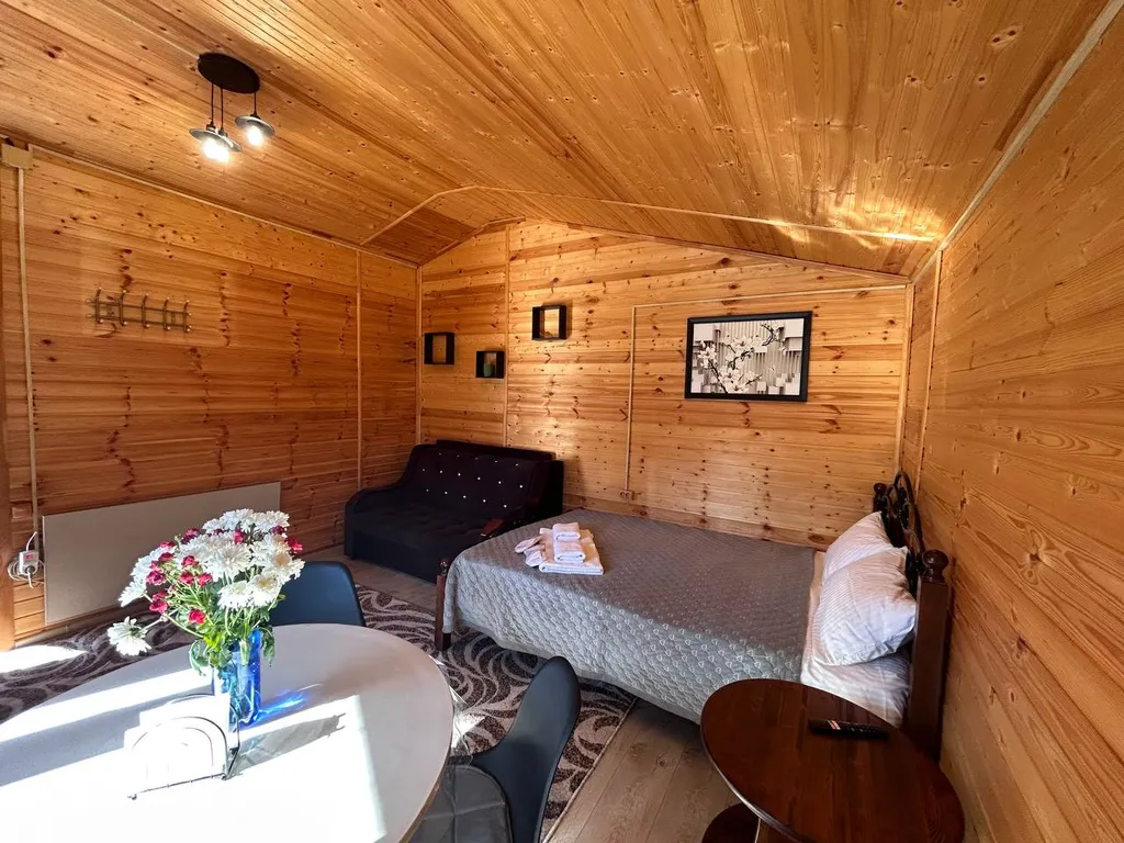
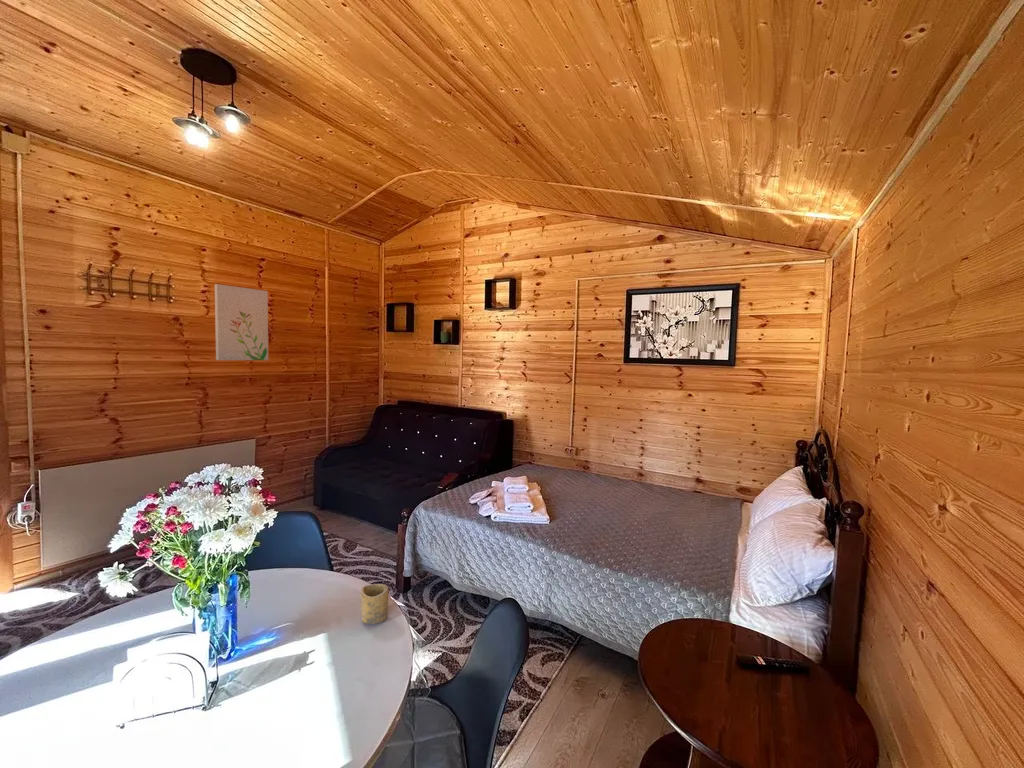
+ cup [360,583,389,625]
+ wall art [214,283,269,361]
